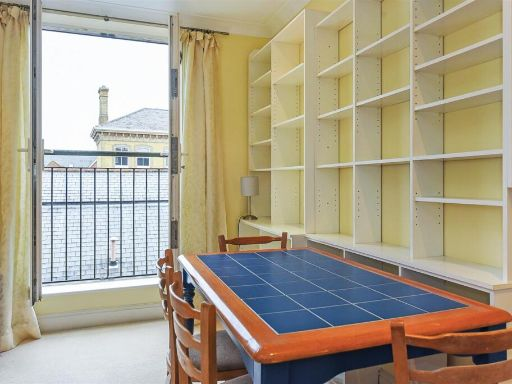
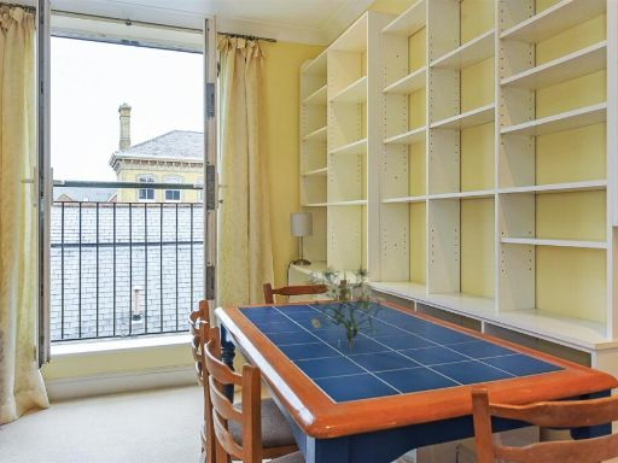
+ flower bouquet [301,264,390,352]
